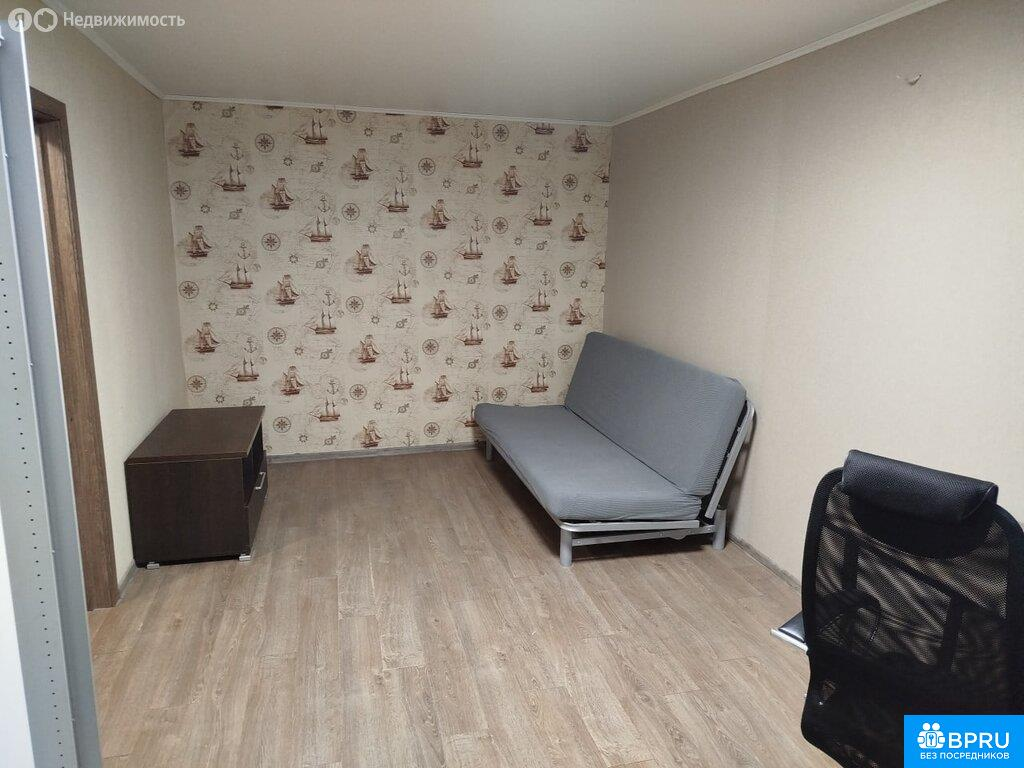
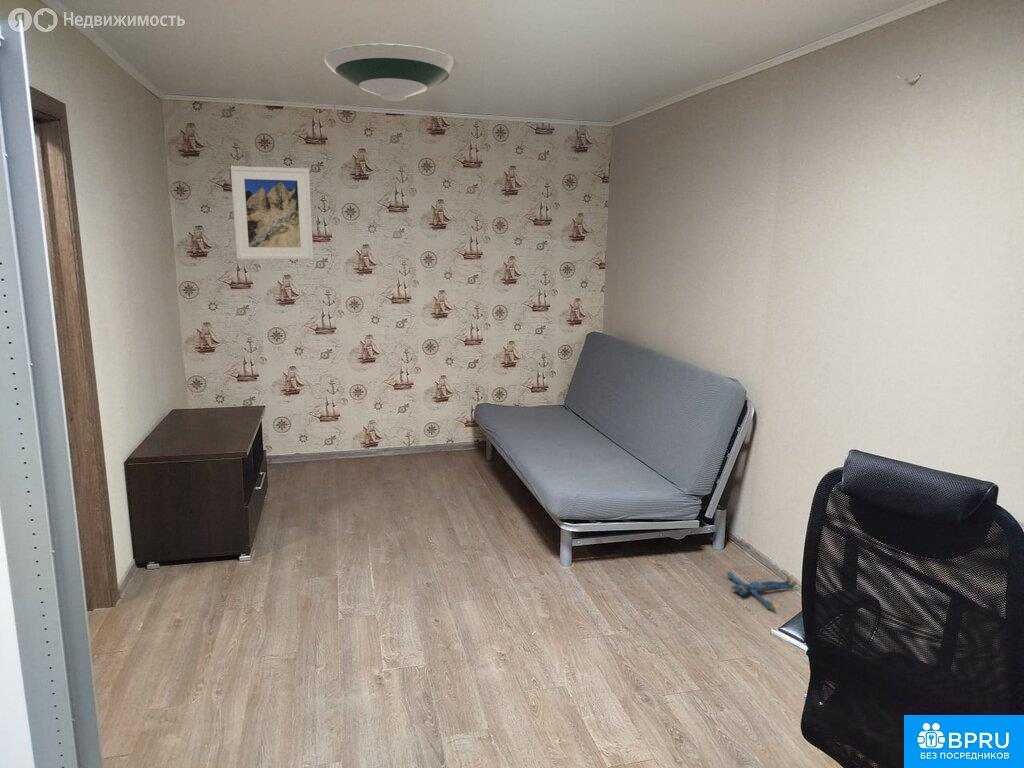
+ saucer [324,43,460,102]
+ plush toy [726,570,798,611]
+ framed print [230,165,314,260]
